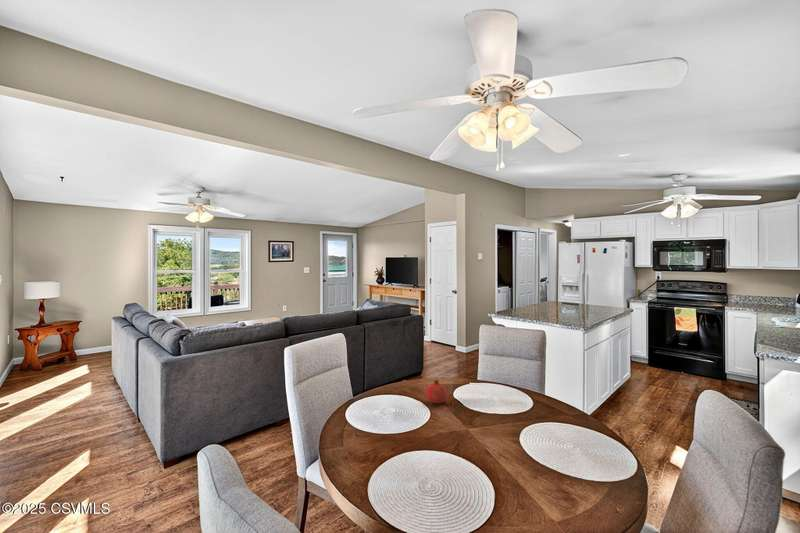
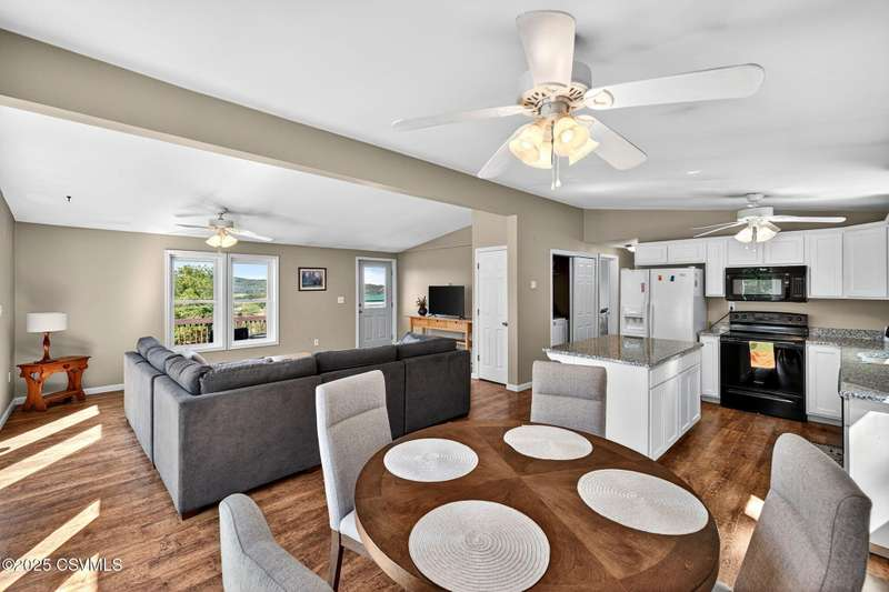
- fruit [424,379,448,404]
